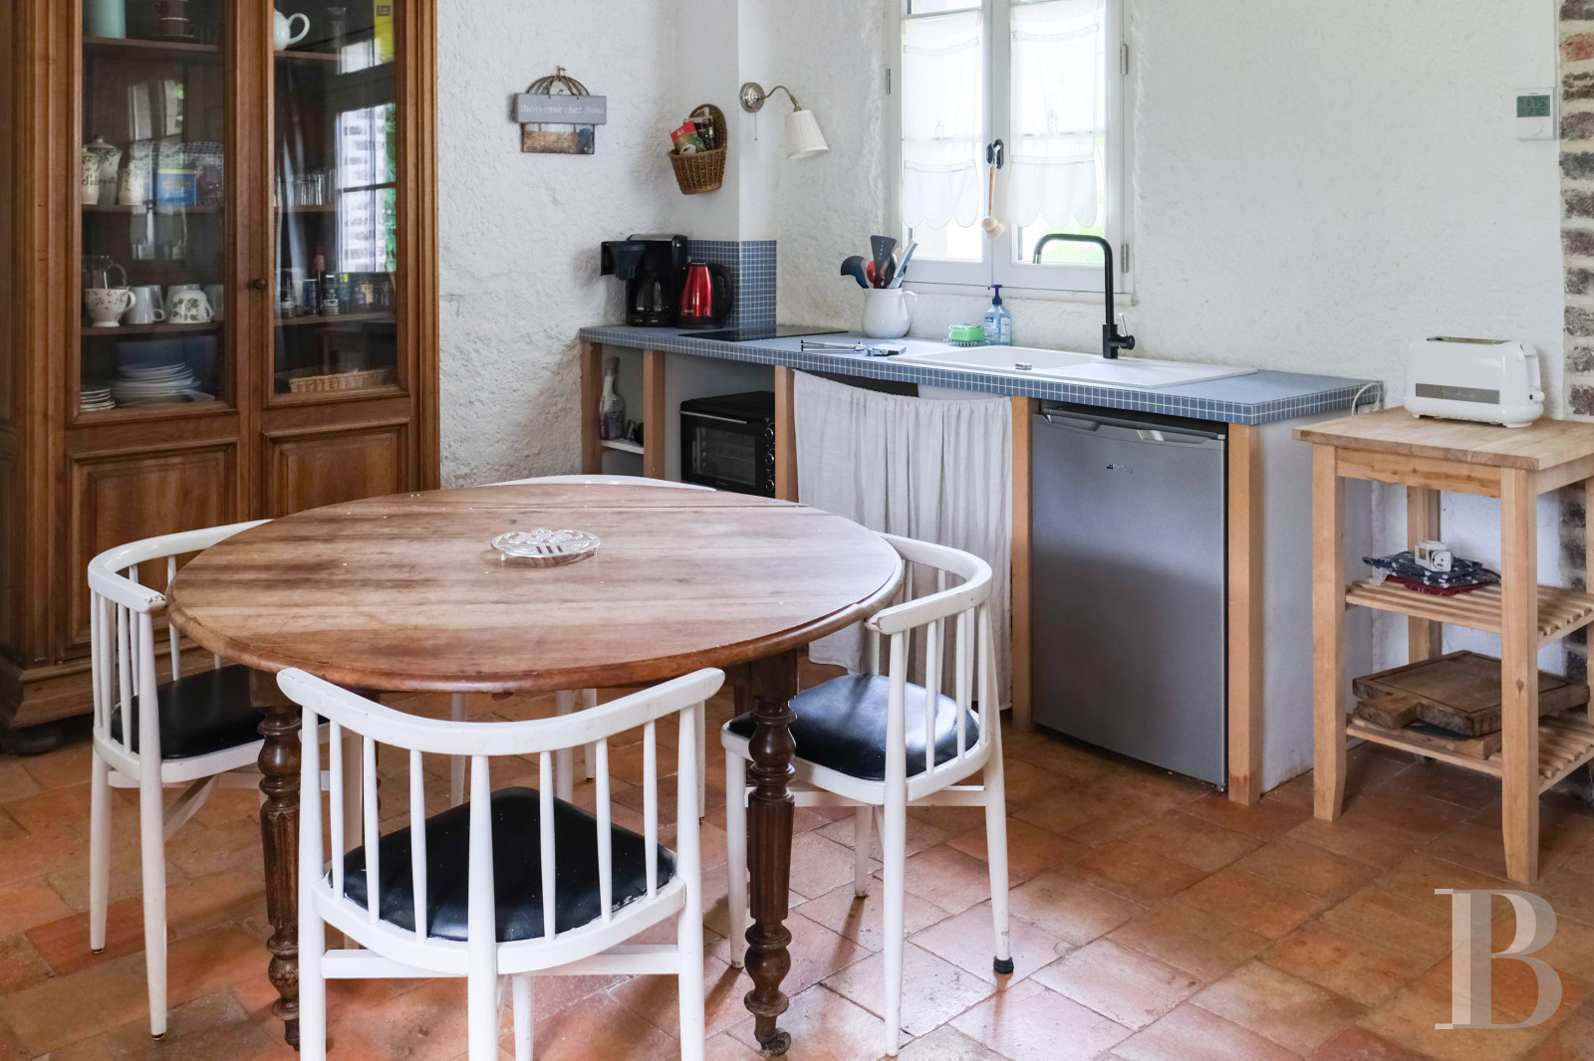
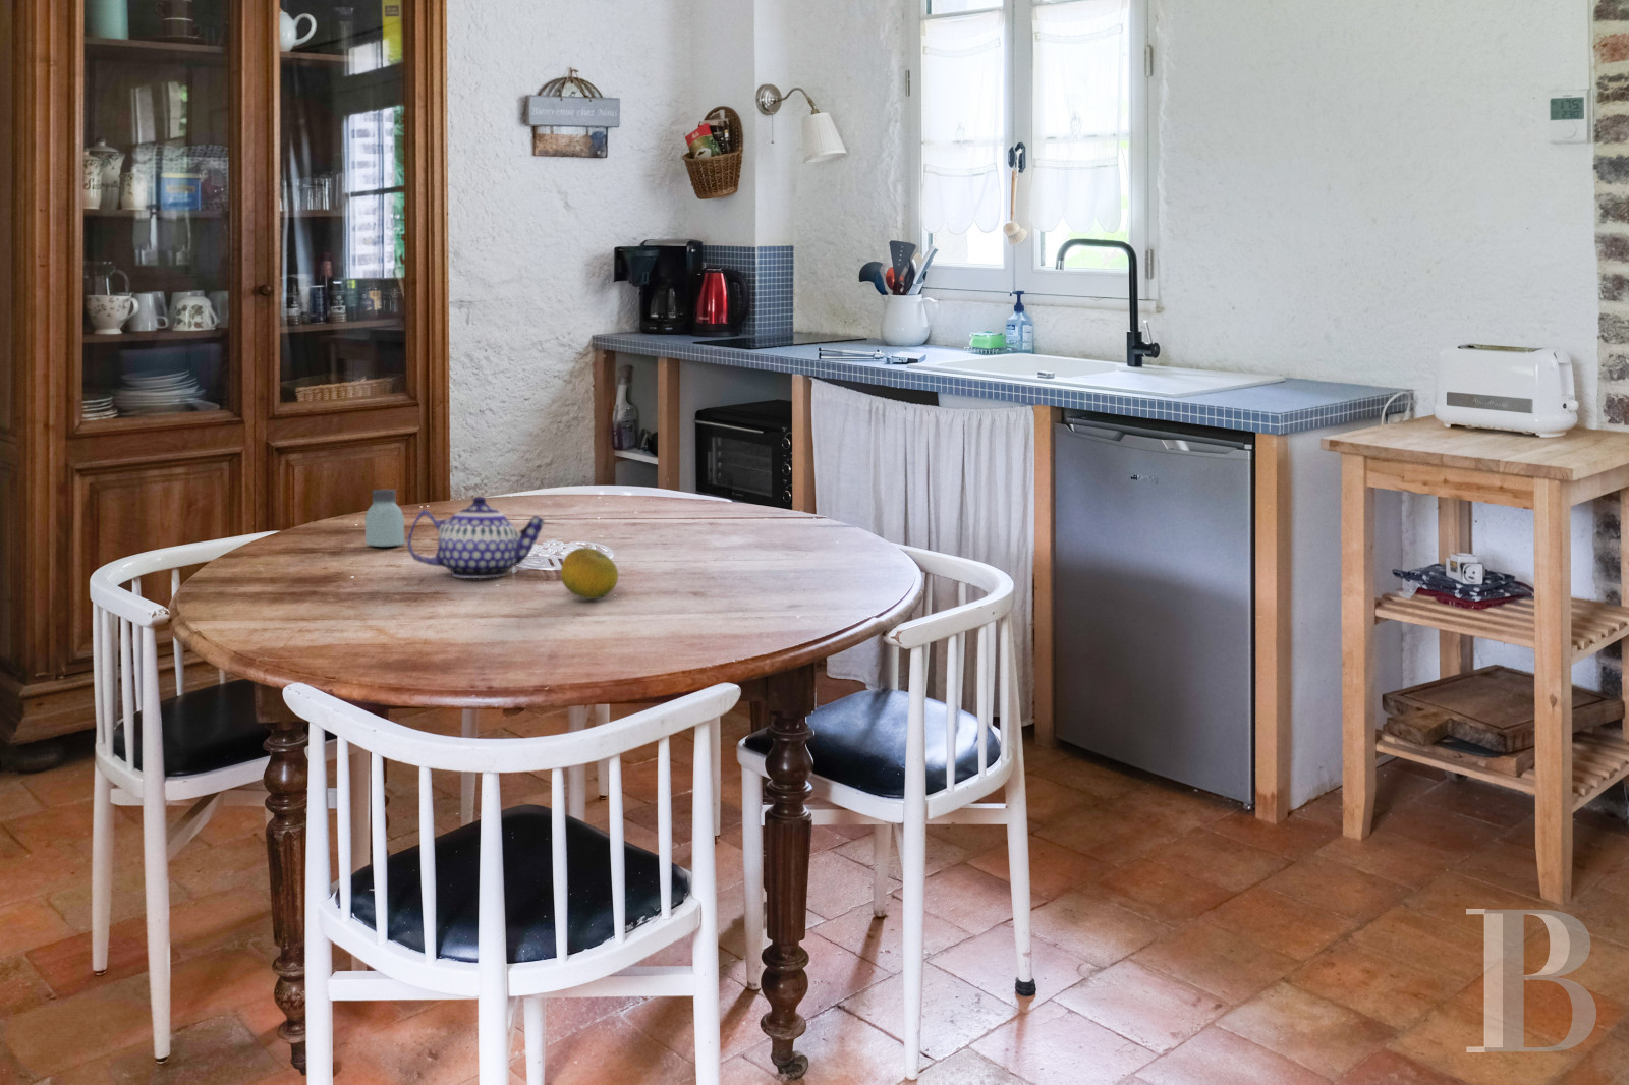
+ teapot [407,495,546,579]
+ fruit [560,546,619,601]
+ saltshaker [365,488,406,547]
